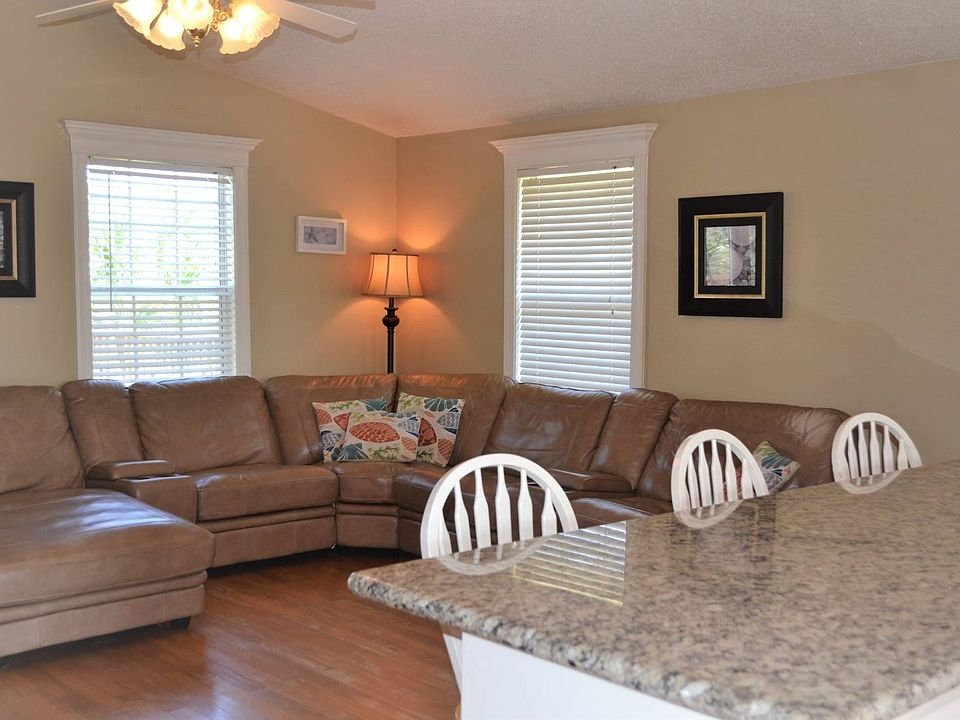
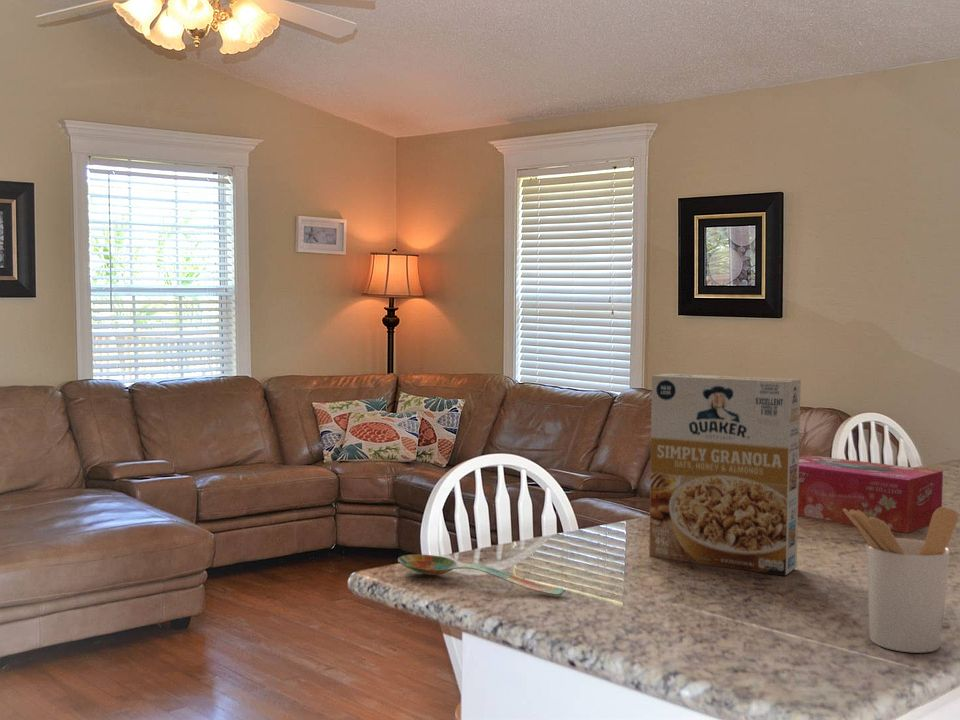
+ spoon [397,553,566,596]
+ tissue box [798,454,944,534]
+ utensil holder [843,506,959,654]
+ cereal box [648,373,802,577]
